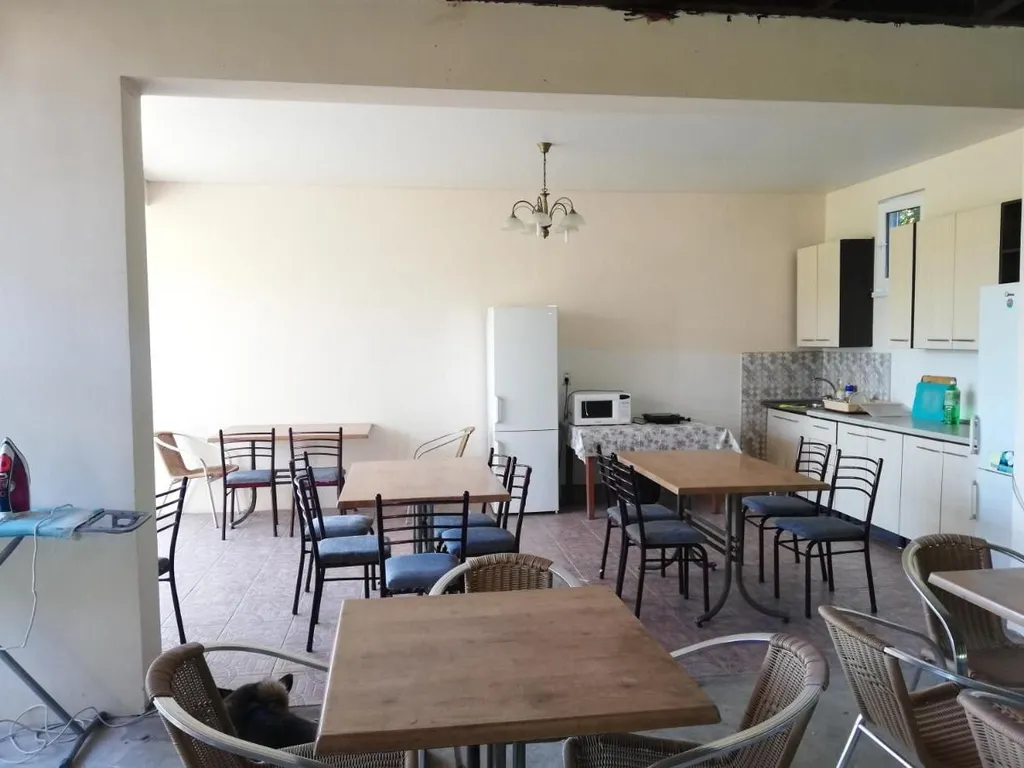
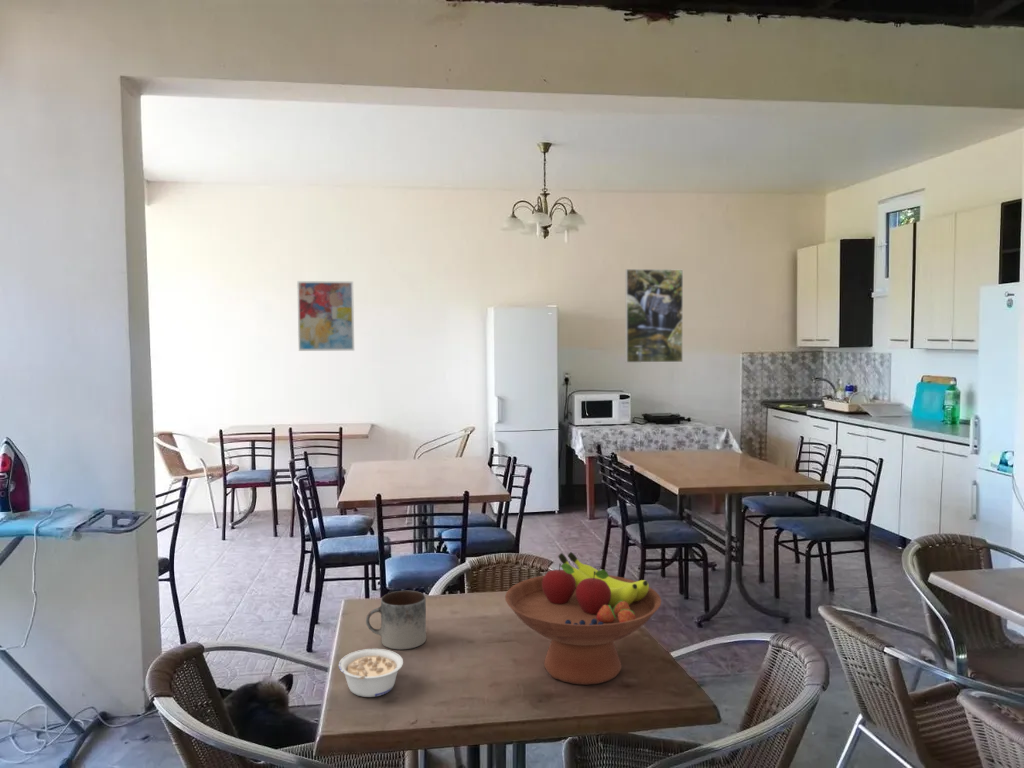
+ wall art [296,280,355,352]
+ legume [338,648,404,698]
+ fruit bowl [504,551,662,686]
+ mug [365,590,427,650]
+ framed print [625,268,684,364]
